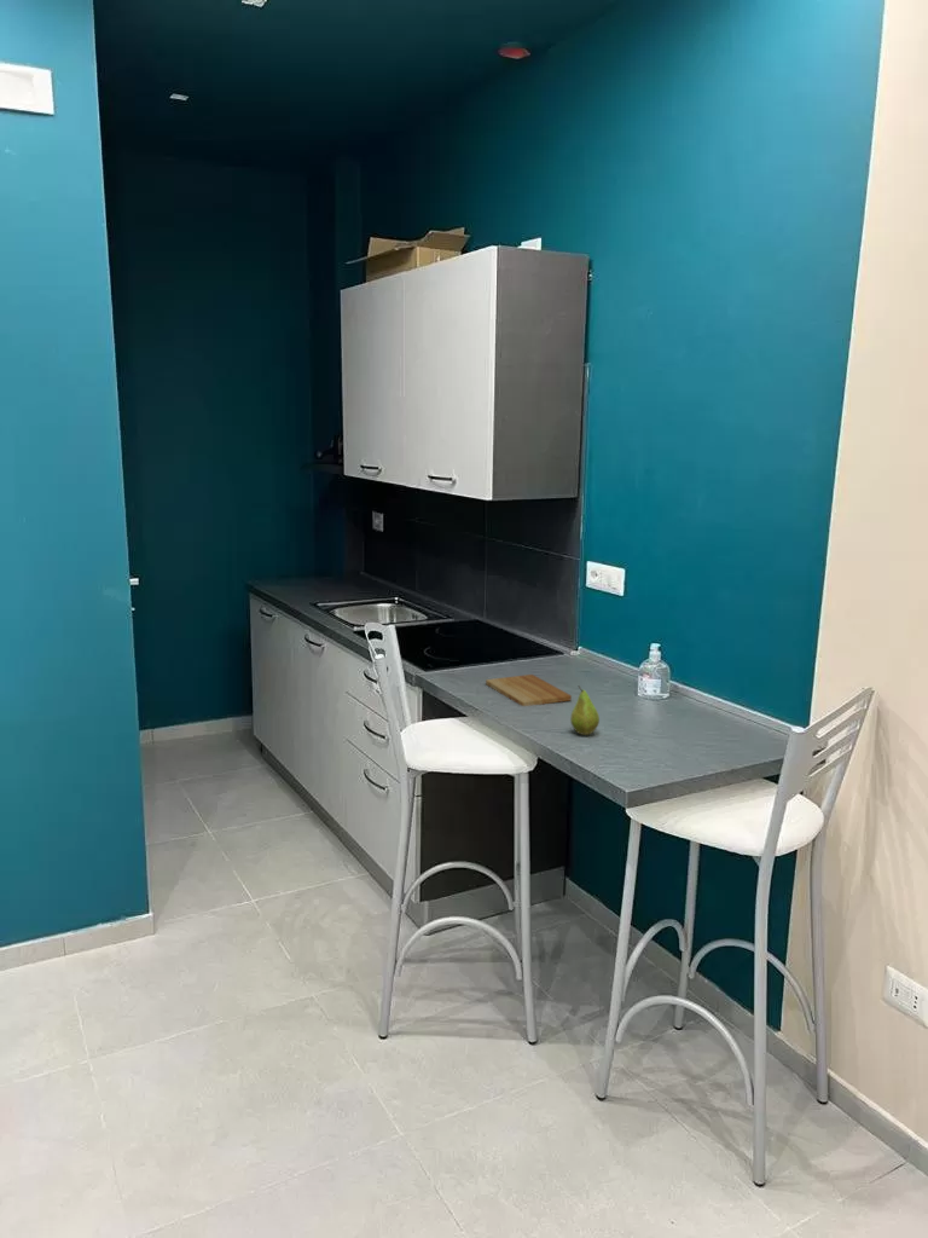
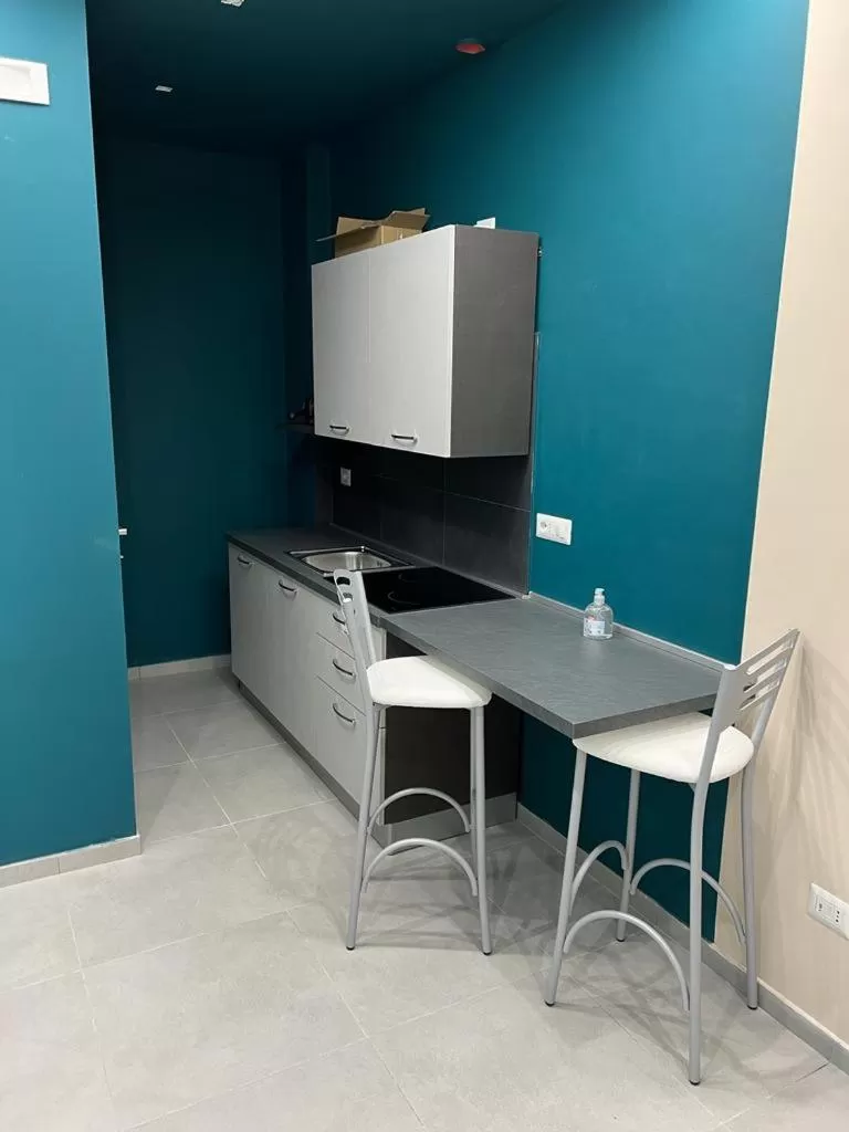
- fruit [569,684,601,736]
- cutting board [485,673,573,707]
